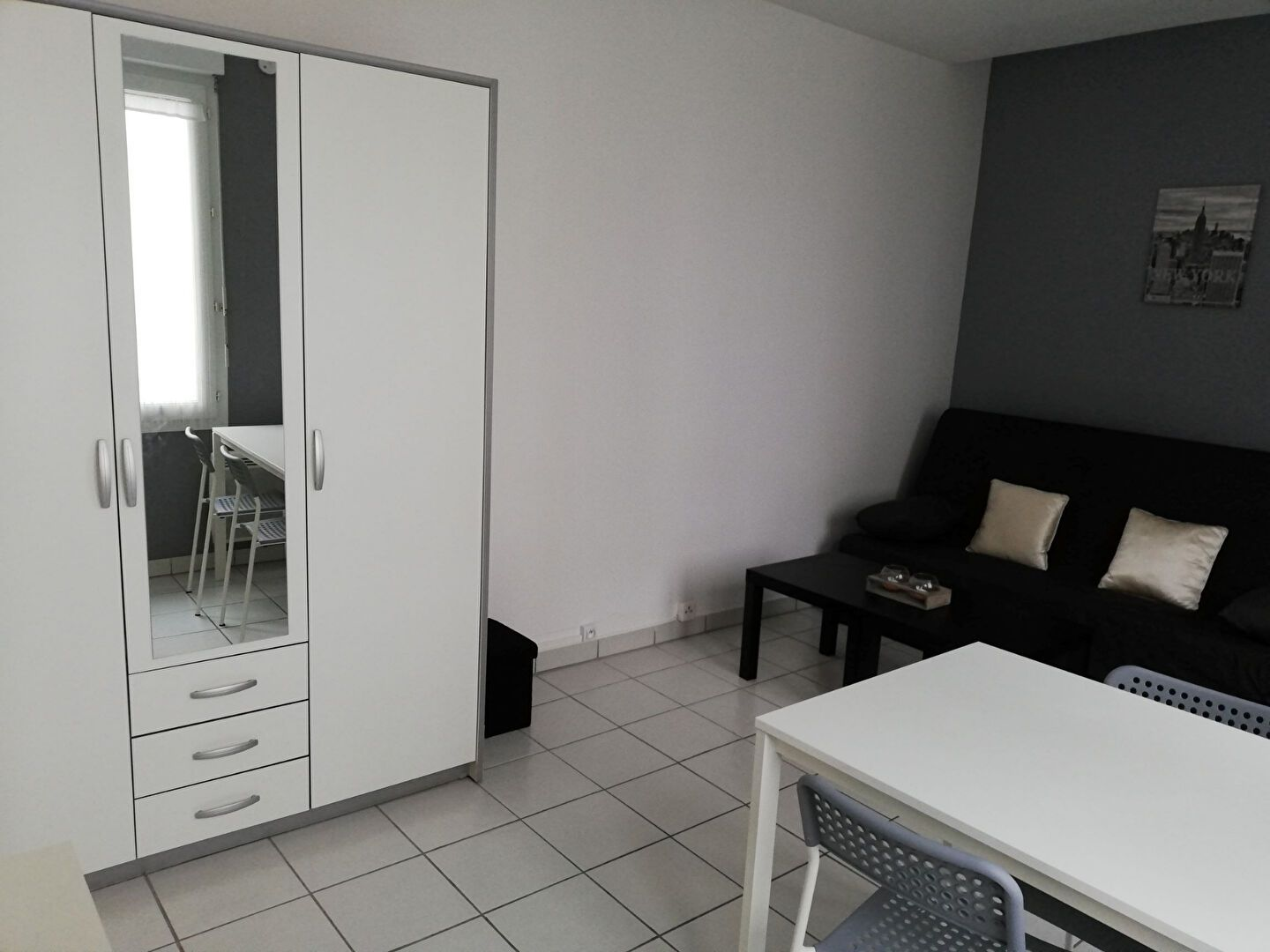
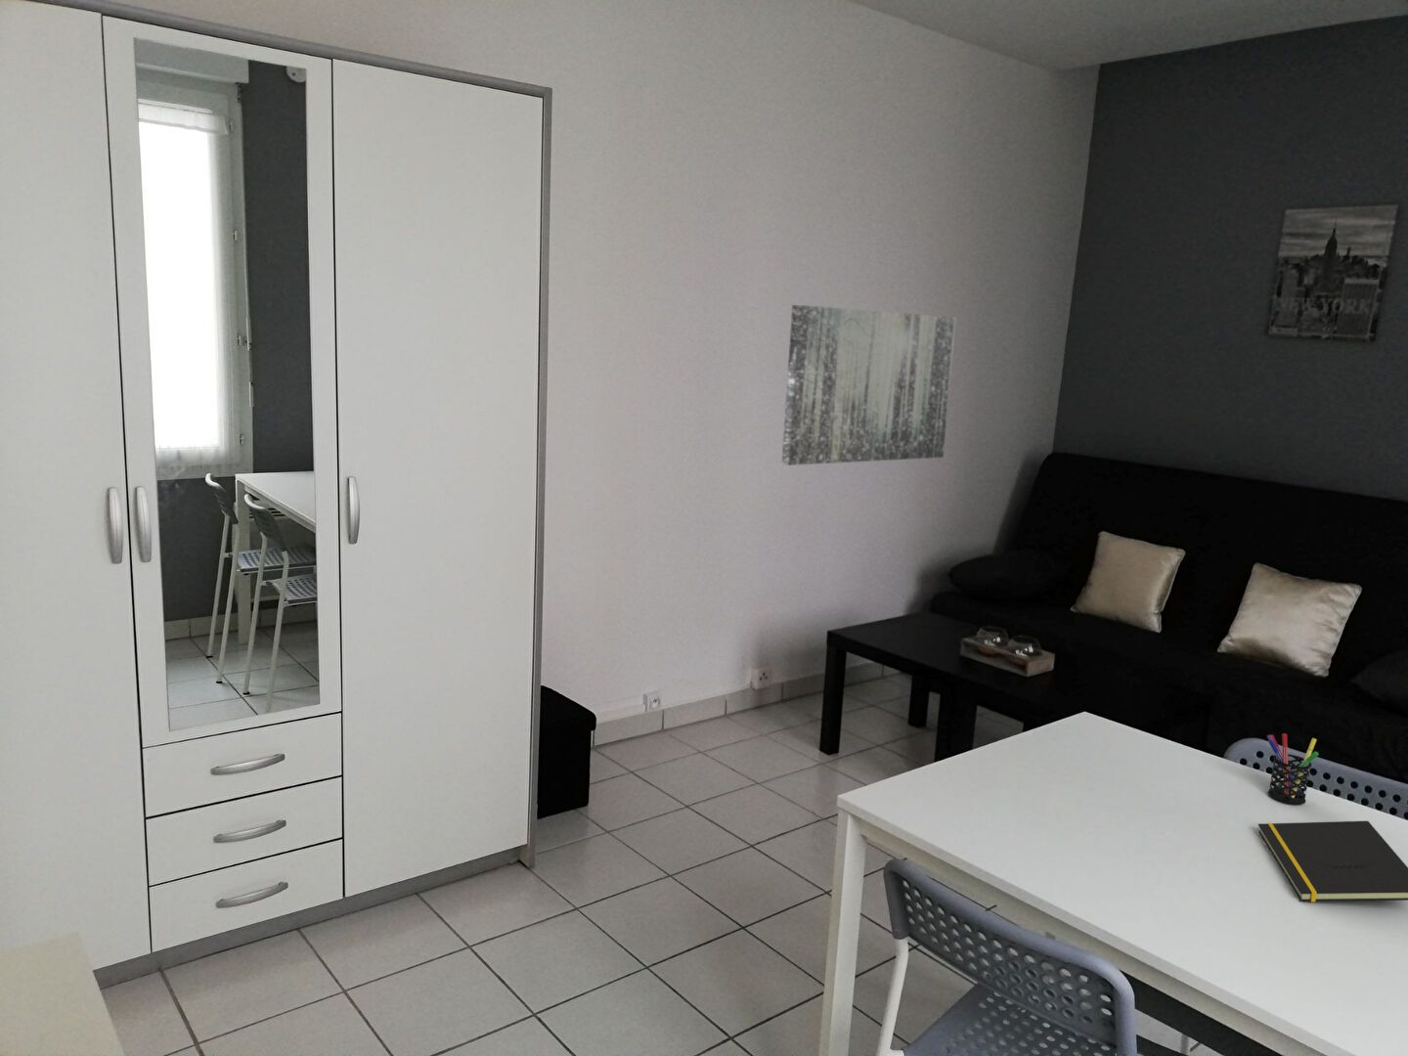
+ wall art [780,304,957,466]
+ pen holder [1266,732,1319,805]
+ notepad [1257,821,1408,903]
